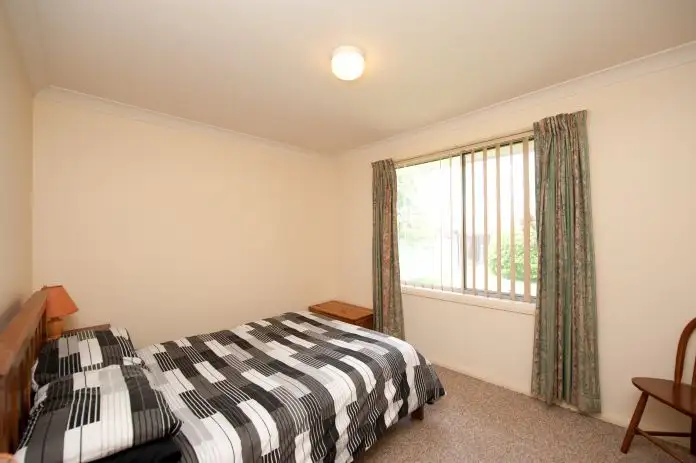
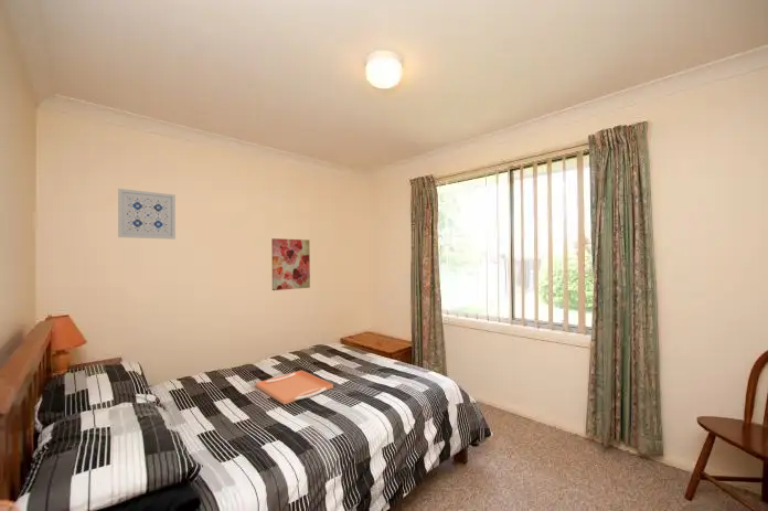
+ wall art [117,188,177,239]
+ serving tray [255,370,334,406]
+ wall art [270,237,311,291]
